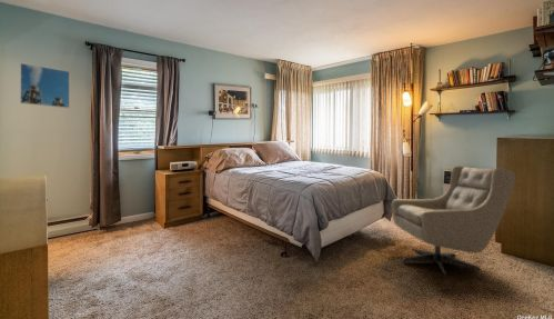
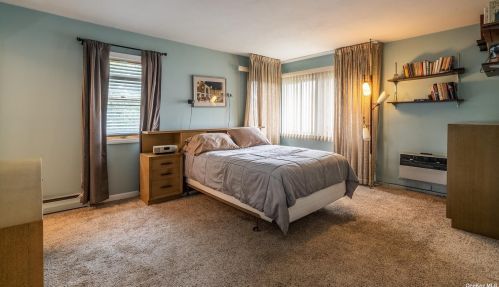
- armchair [390,166,516,277]
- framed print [19,62,71,109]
